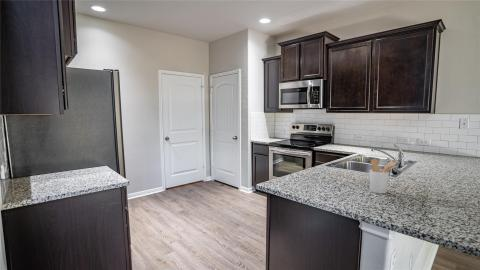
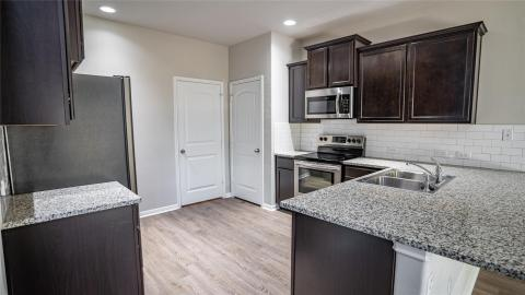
- utensil holder [369,158,398,194]
